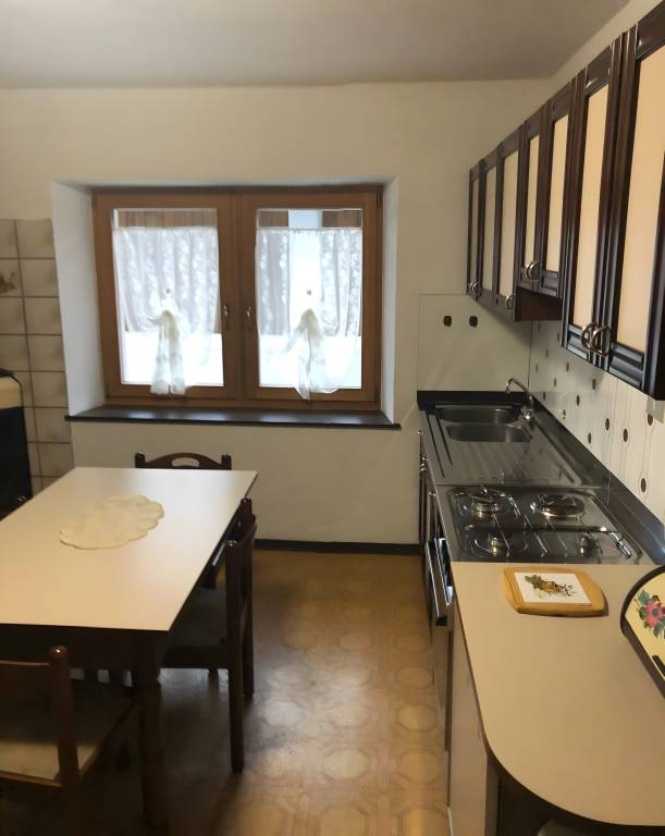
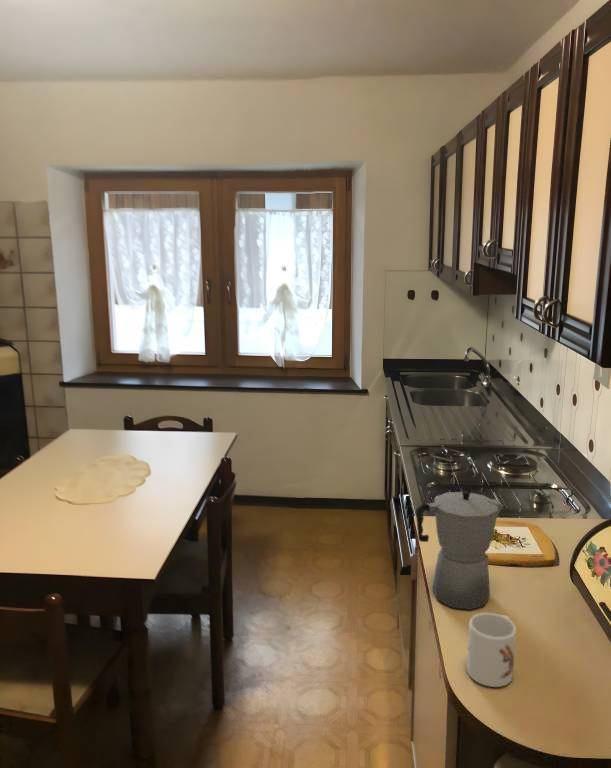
+ moka pot [415,490,505,611]
+ mug [466,612,517,688]
